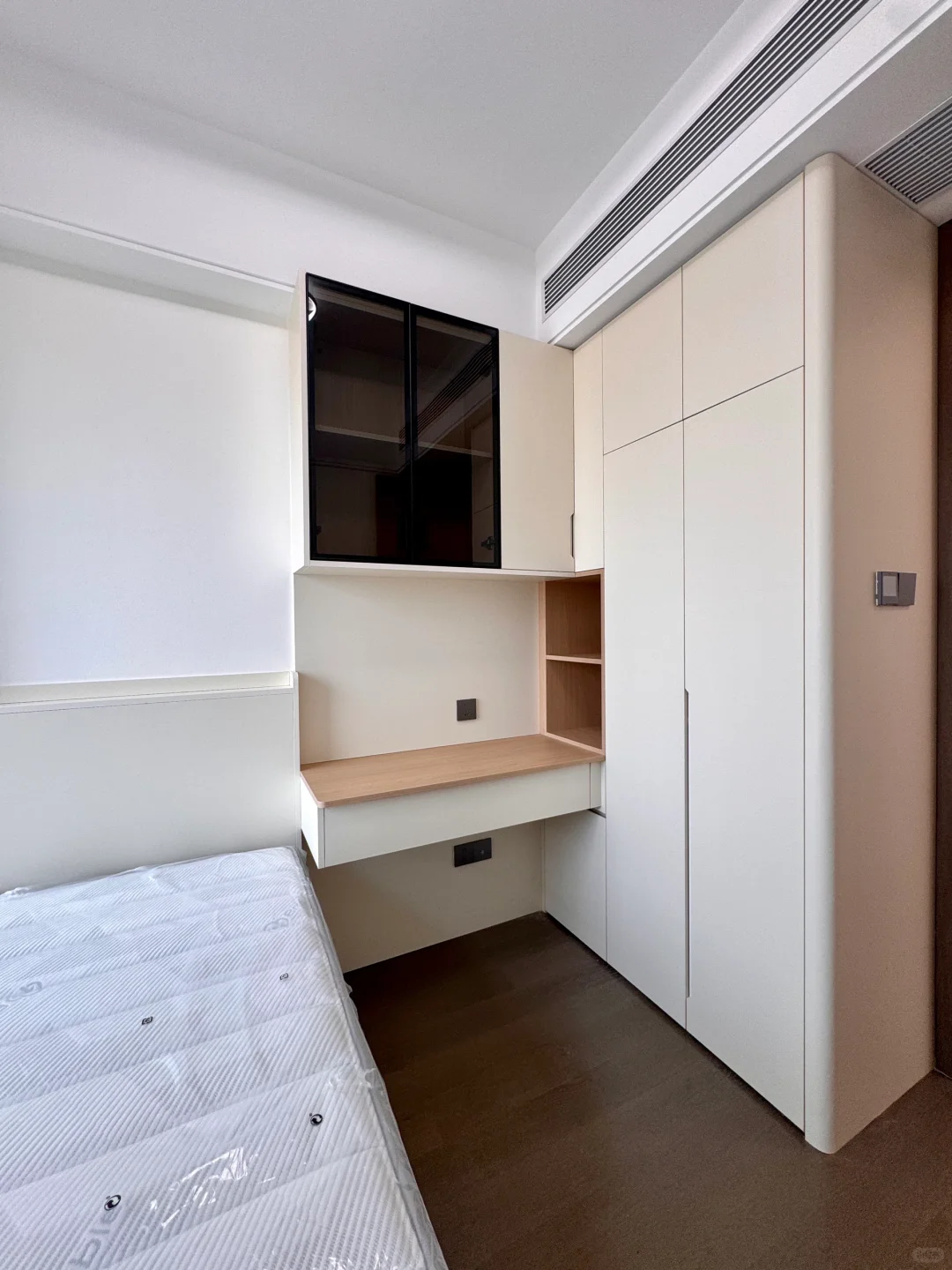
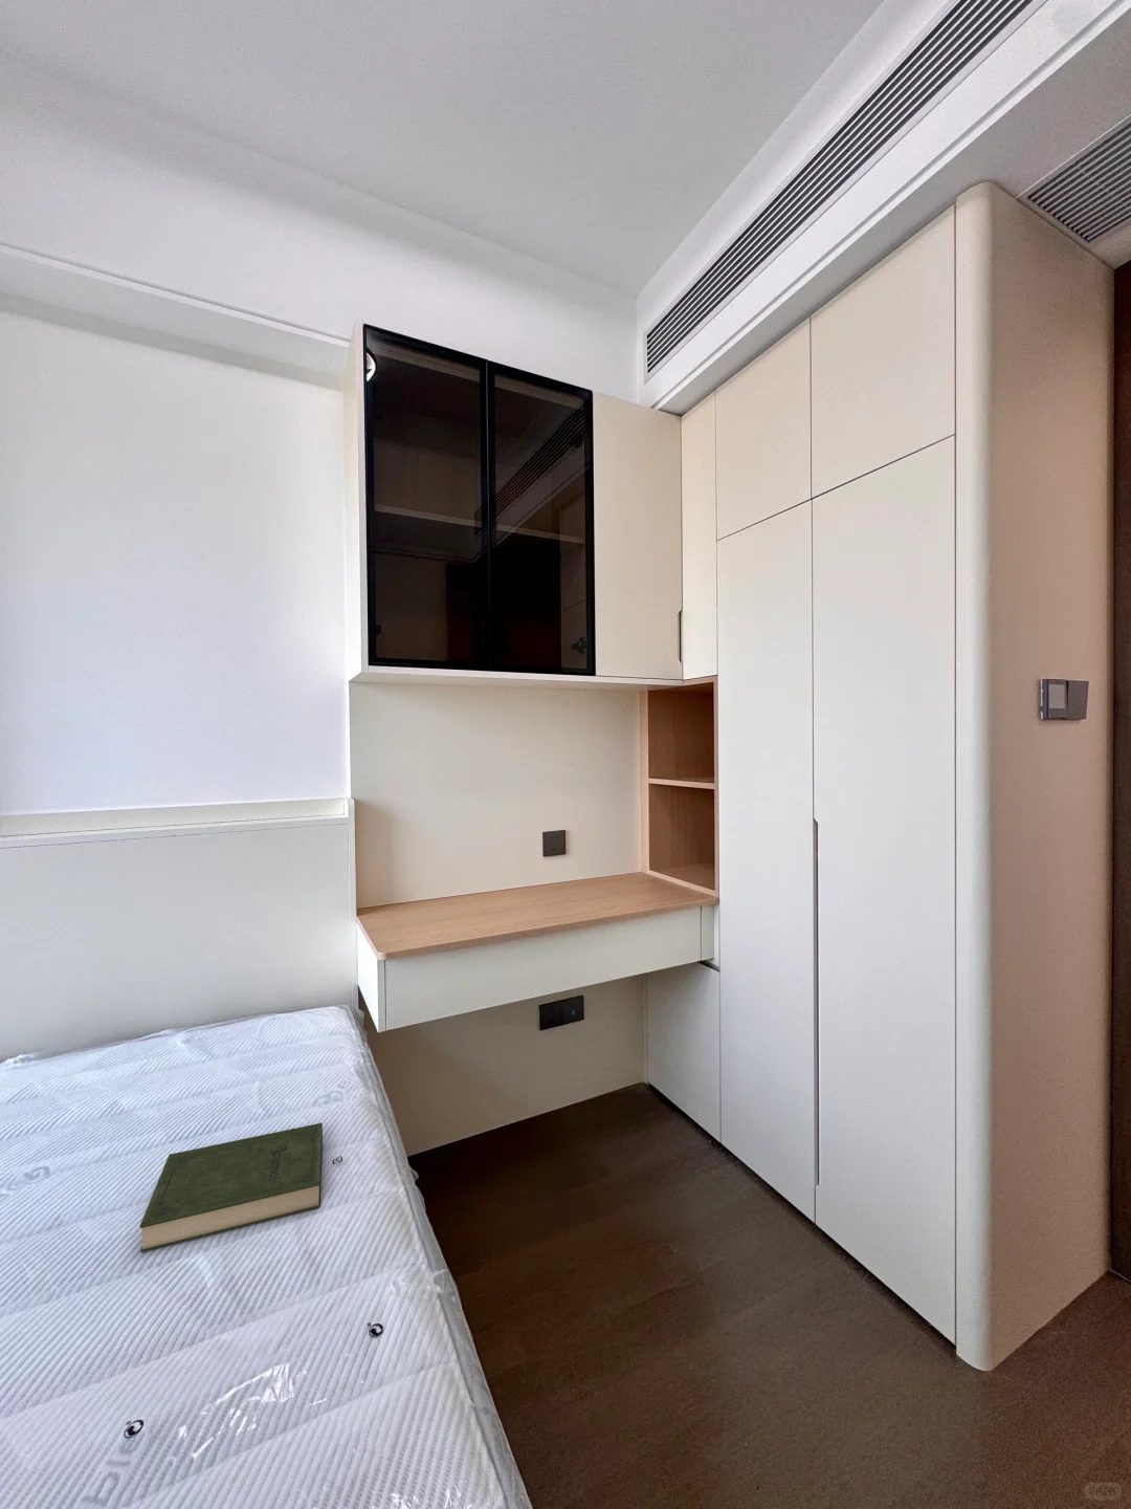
+ book [139,1122,323,1254]
